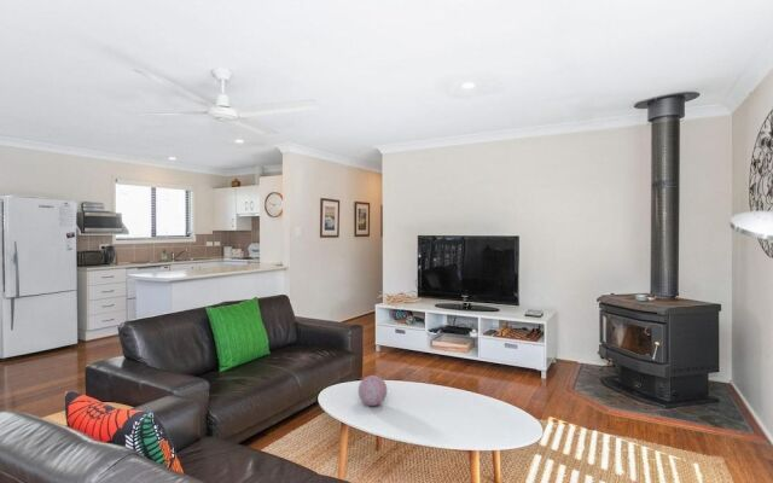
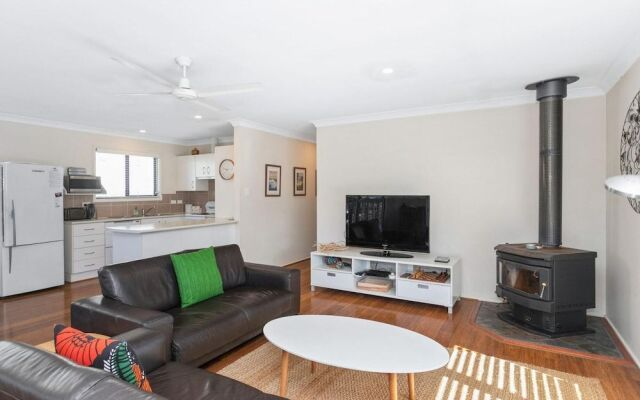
- decorative orb [358,374,388,407]
